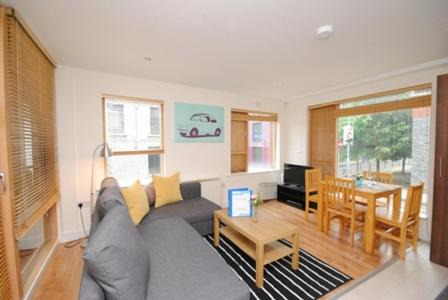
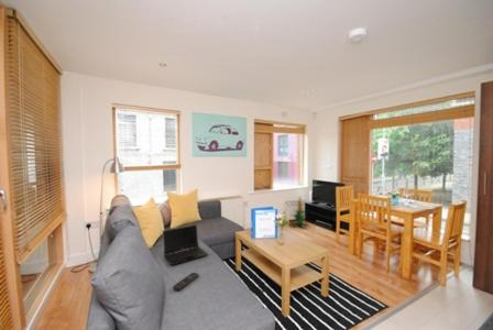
+ laptop computer [162,223,209,266]
+ indoor plant [289,196,309,229]
+ remote control [173,272,199,292]
